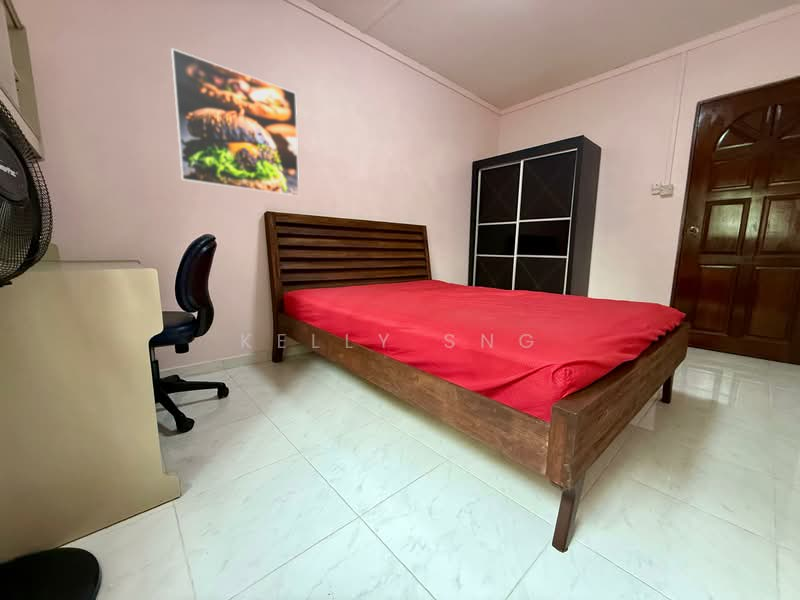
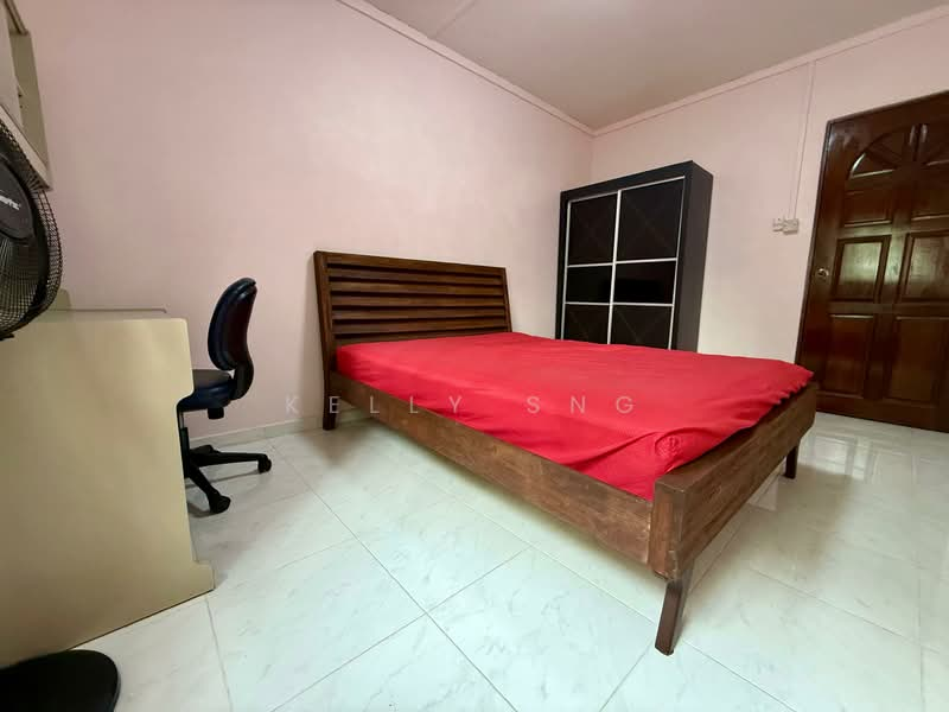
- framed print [170,47,300,198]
